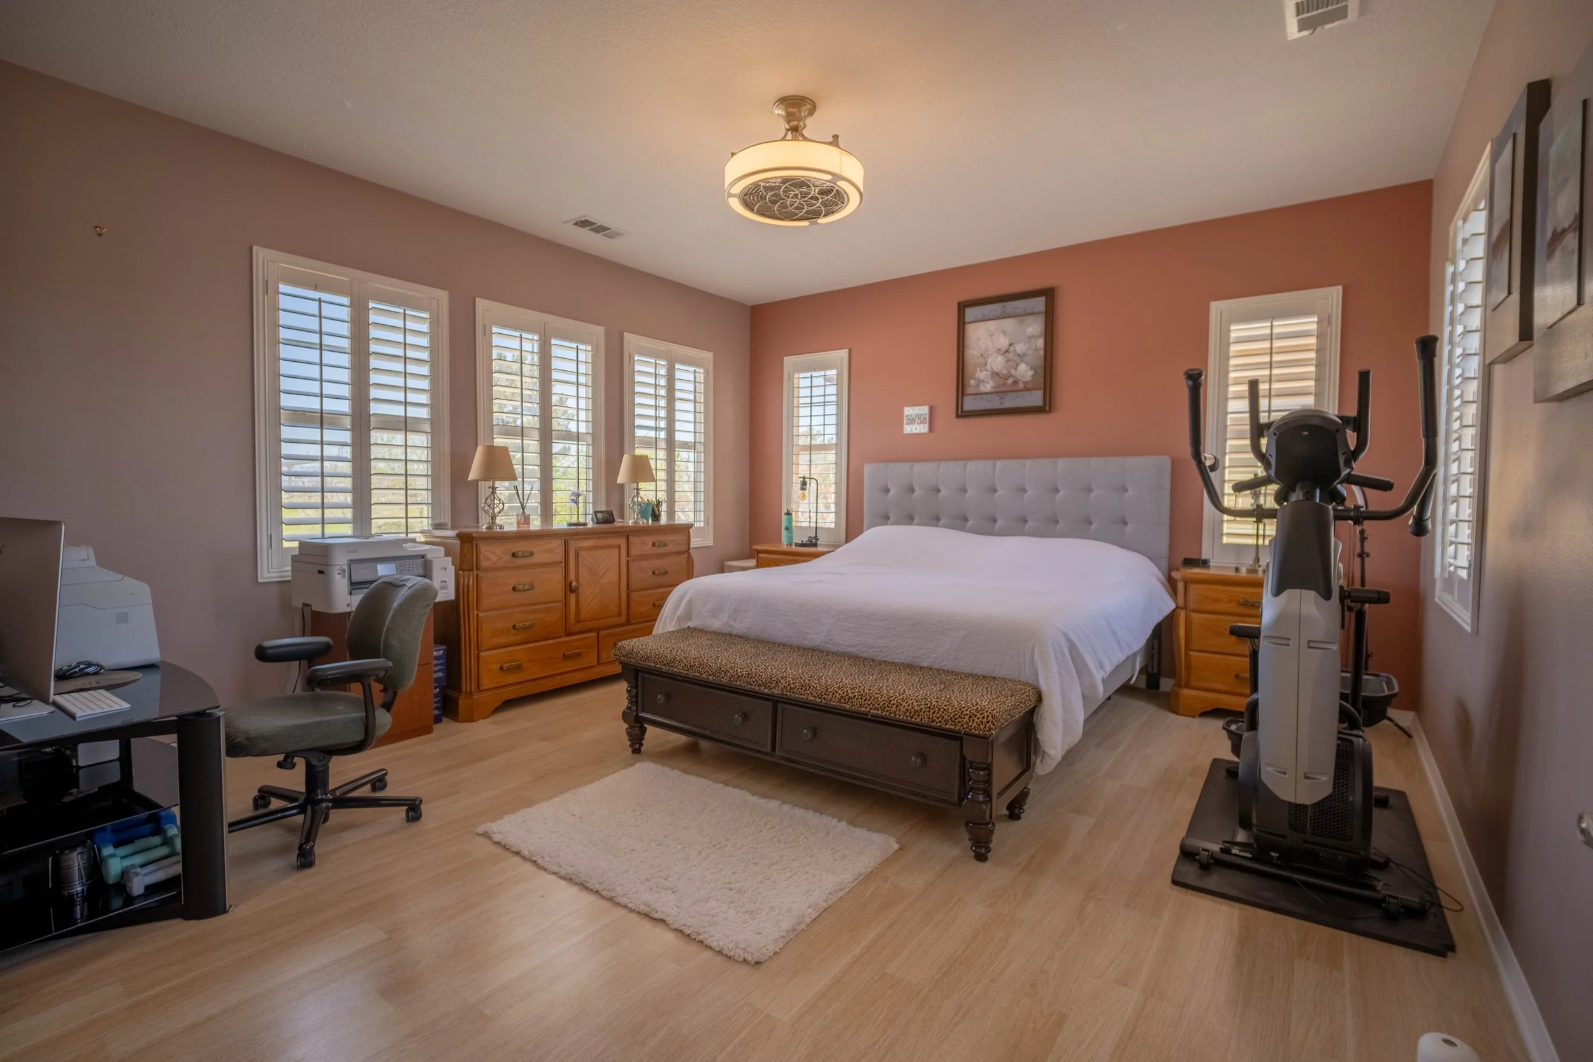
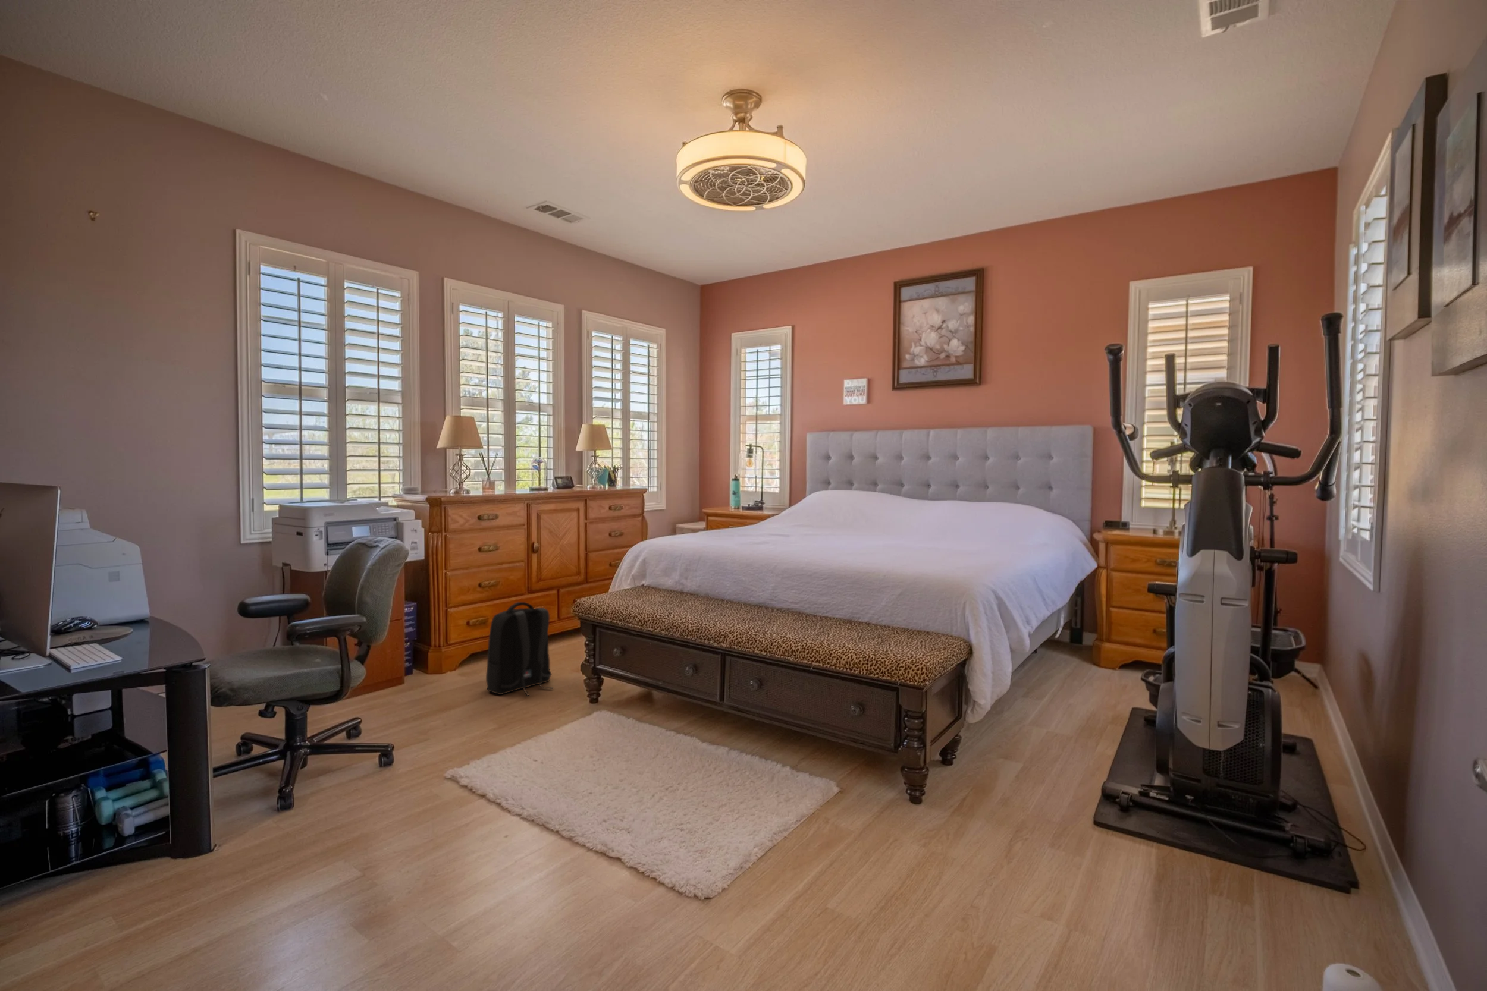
+ backpack [486,602,554,696]
